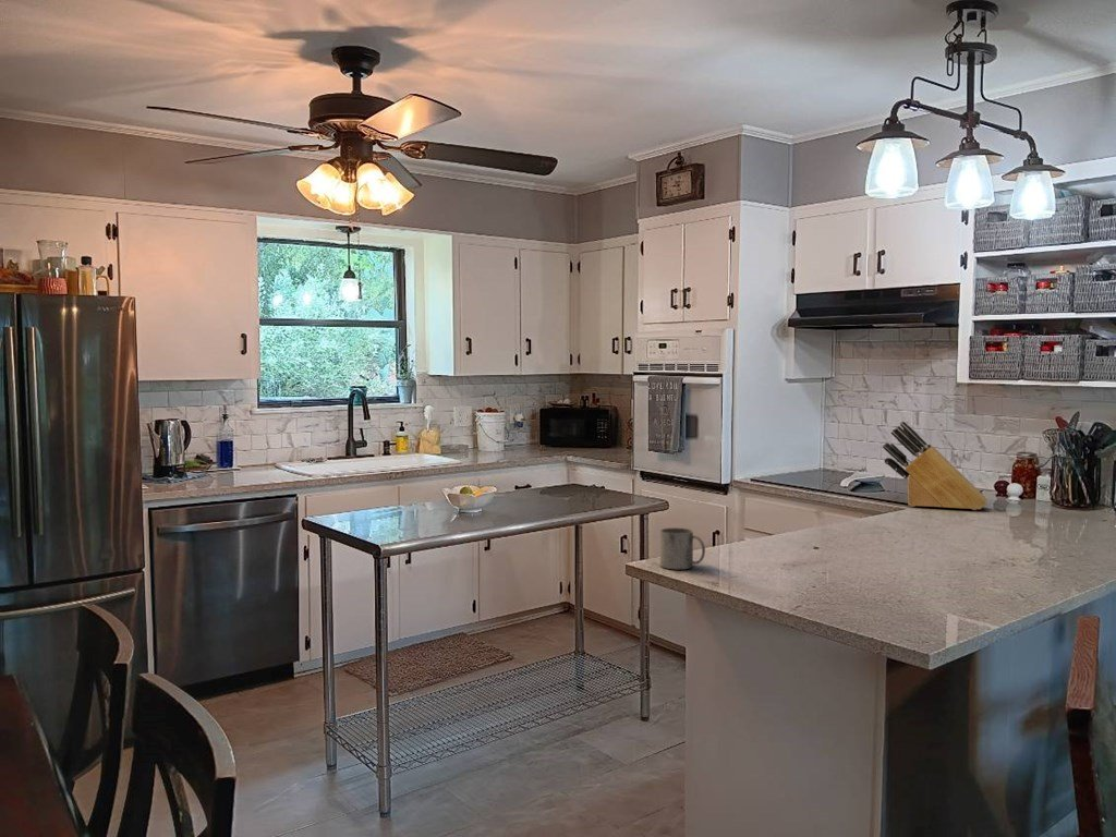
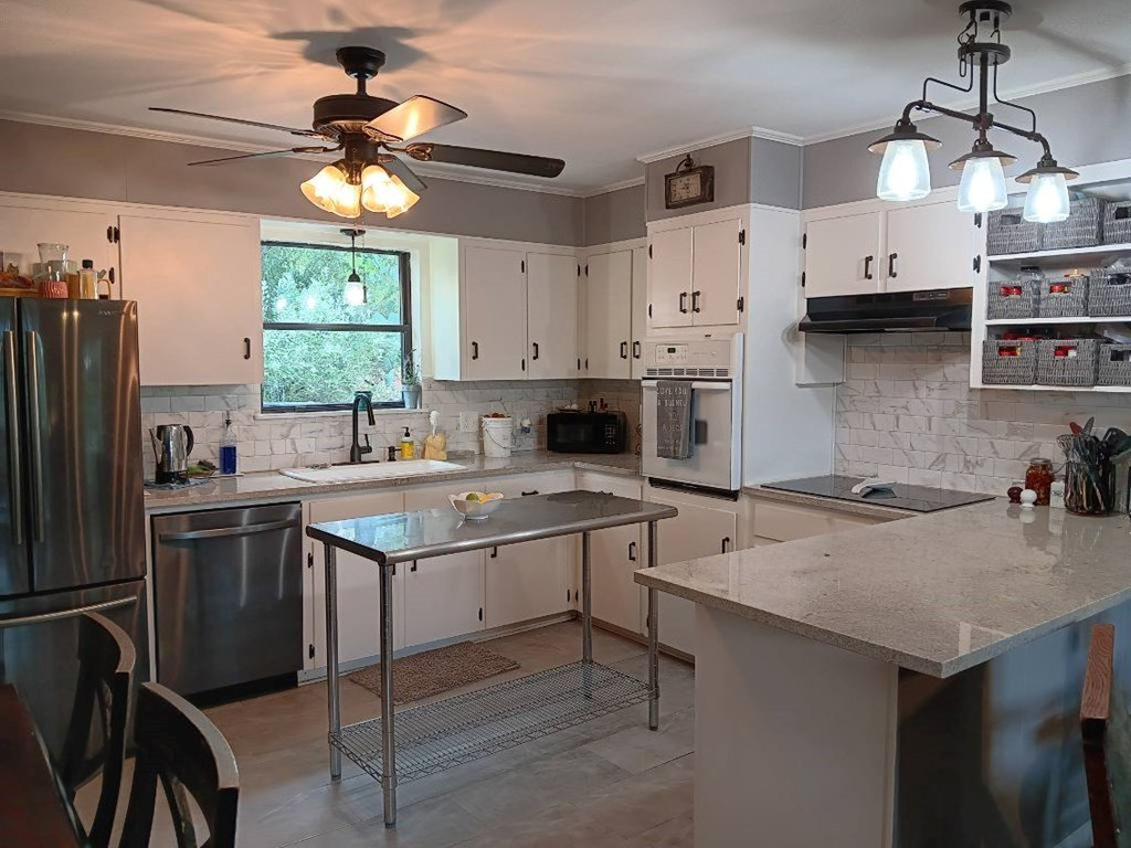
- knife block [882,421,988,511]
- mug [659,526,706,570]
